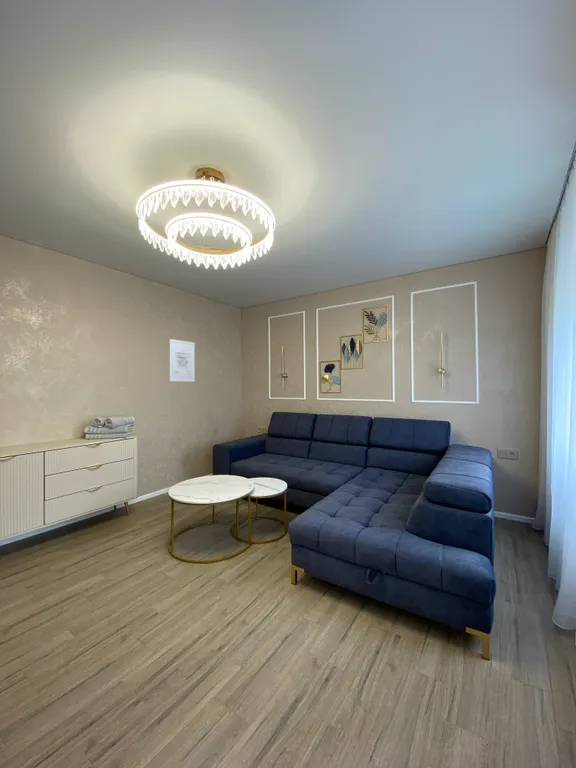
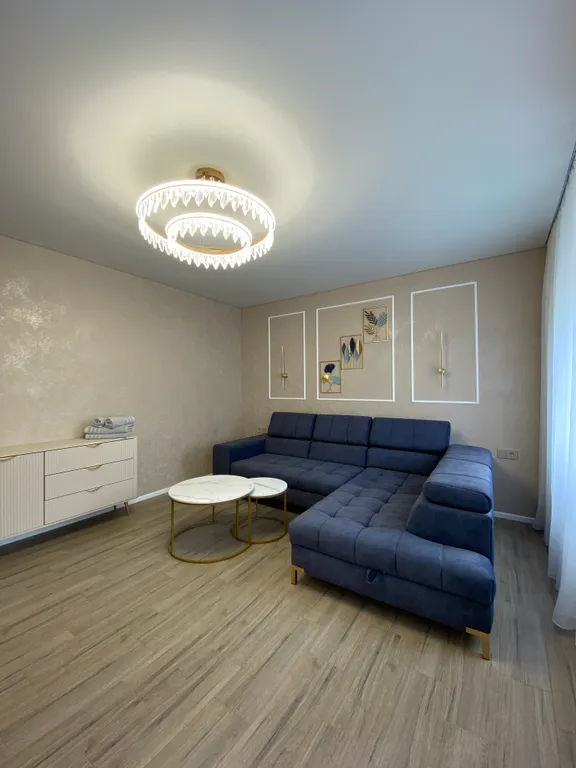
- wall art [169,338,196,383]
